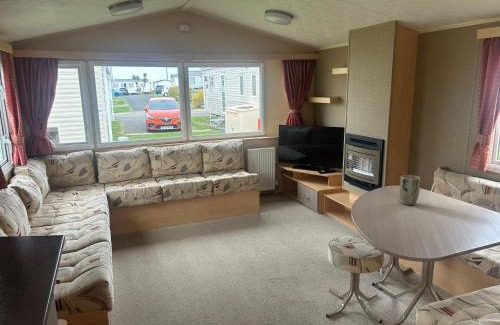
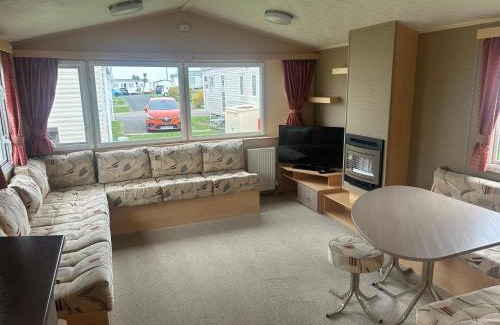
- plant pot [399,174,421,206]
